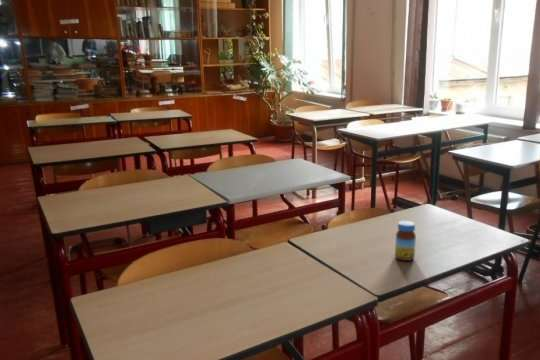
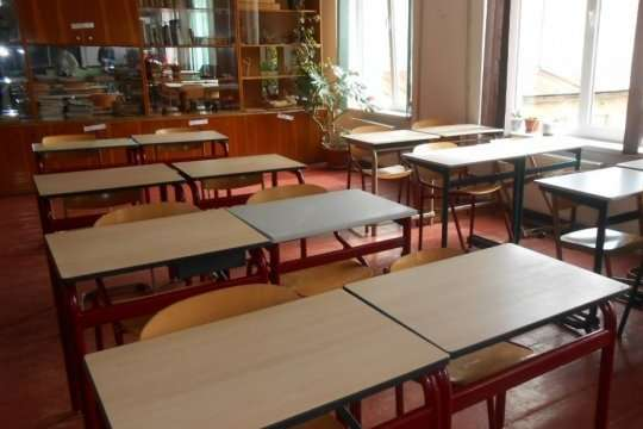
- jar [394,220,417,262]
